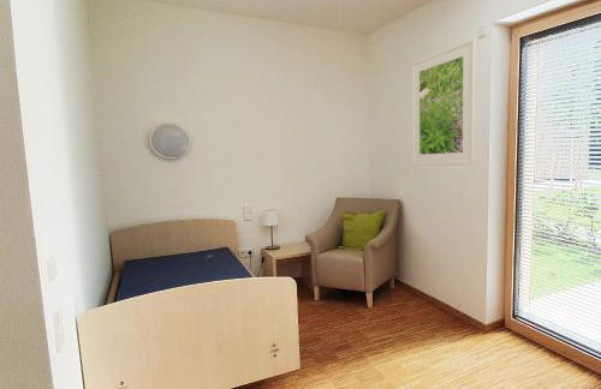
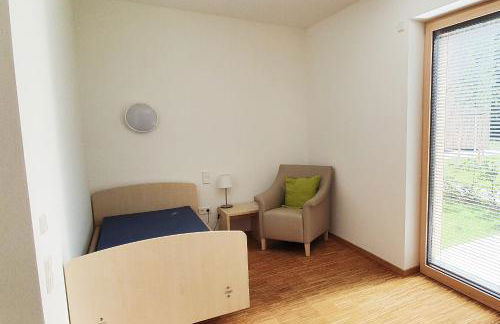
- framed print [410,37,477,167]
